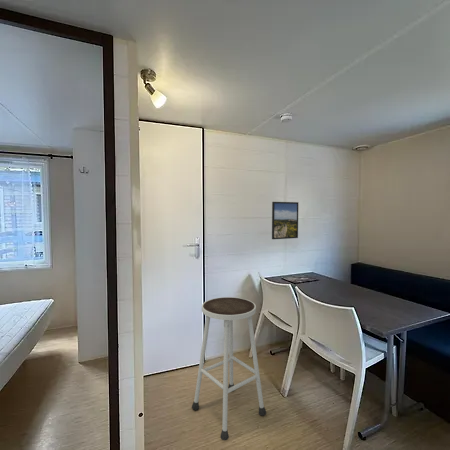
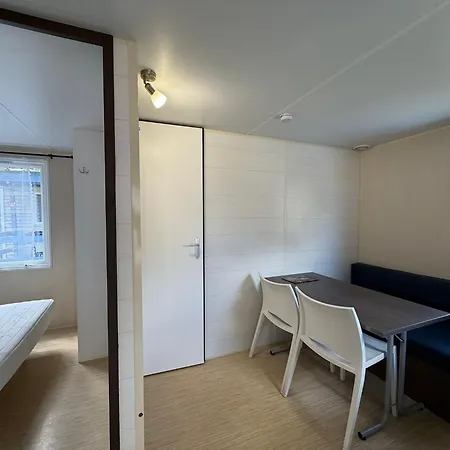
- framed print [271,201,299,240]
- stool [191,296,267,441]
